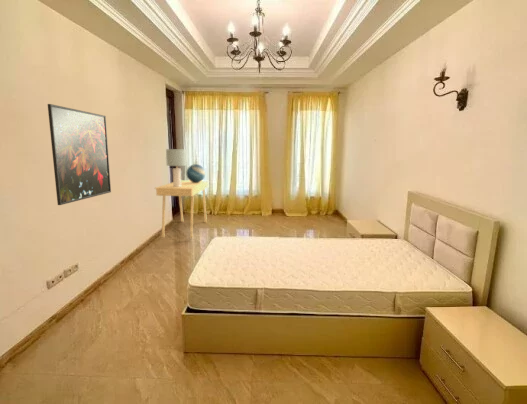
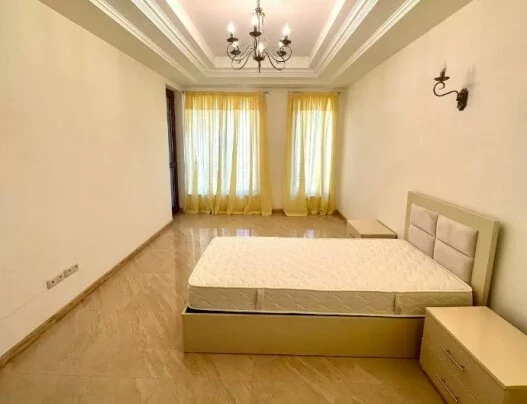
- lamp [165,148,188,187]
- decorative globe [185,163,206,183]
- desk [154,179,210,239]
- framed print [47,103,112,206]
